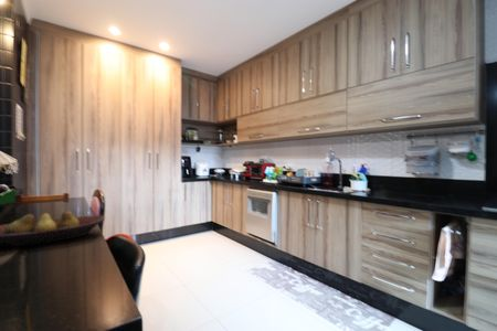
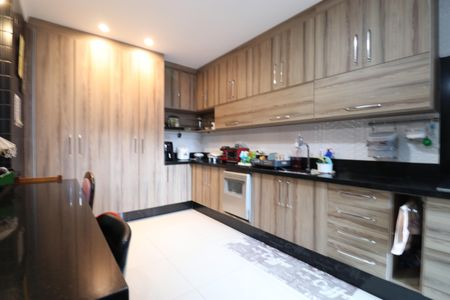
- fruit bowl [0,210,106,247]
